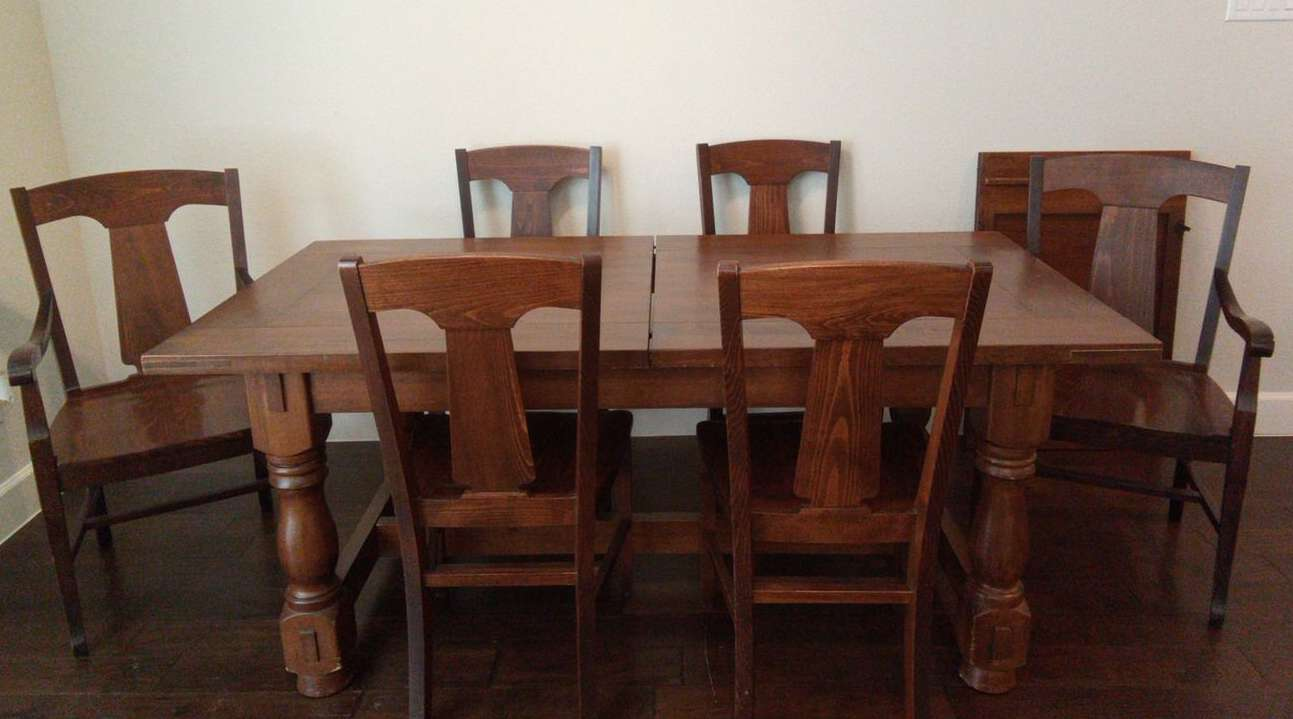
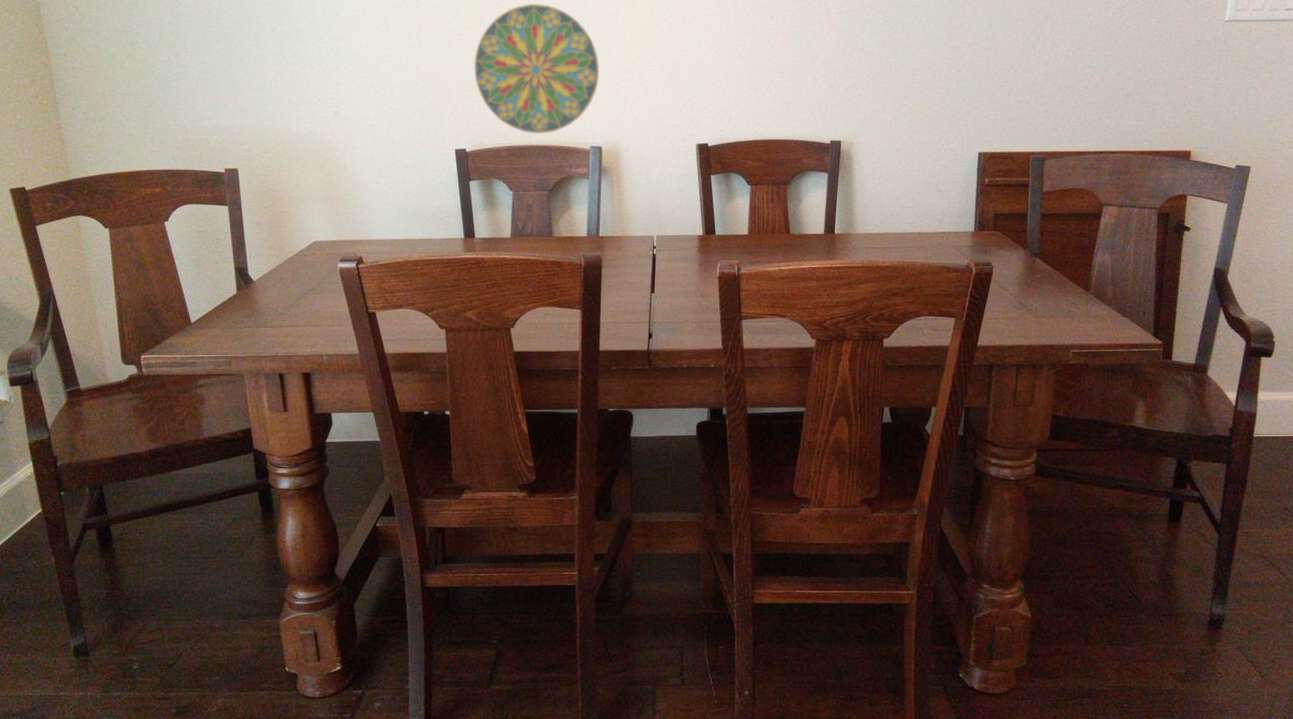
+ decorative plate [474,3,600,134]
